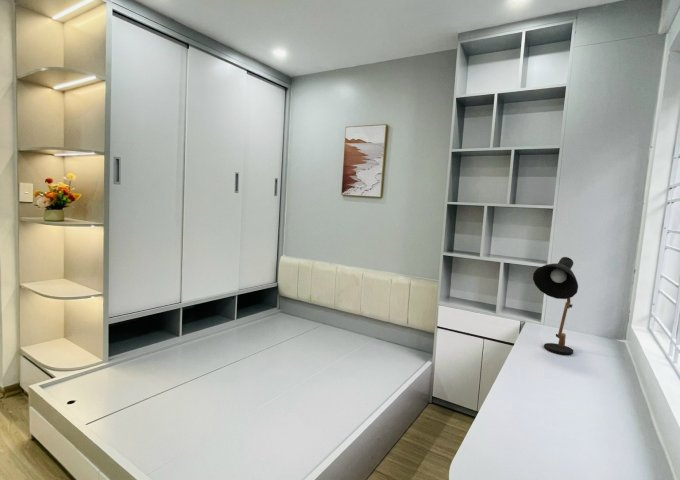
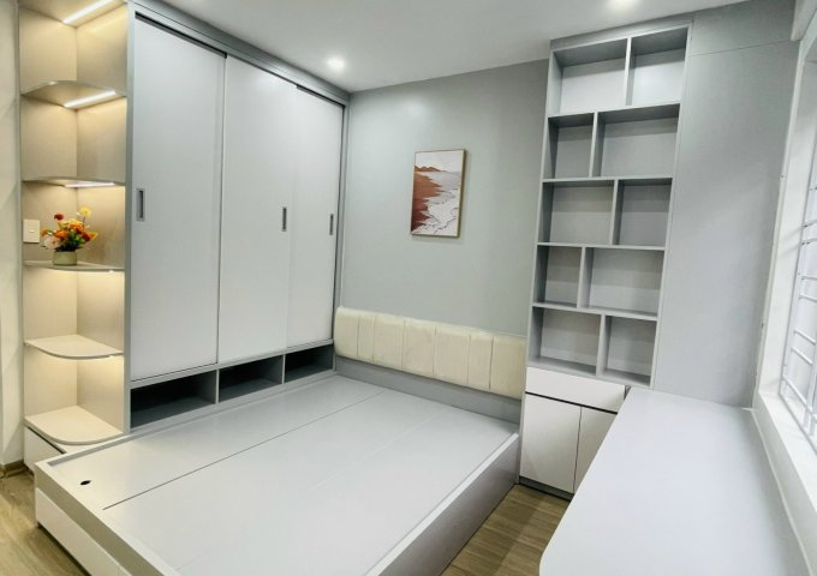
- desk lamp [532,256,579,355]
